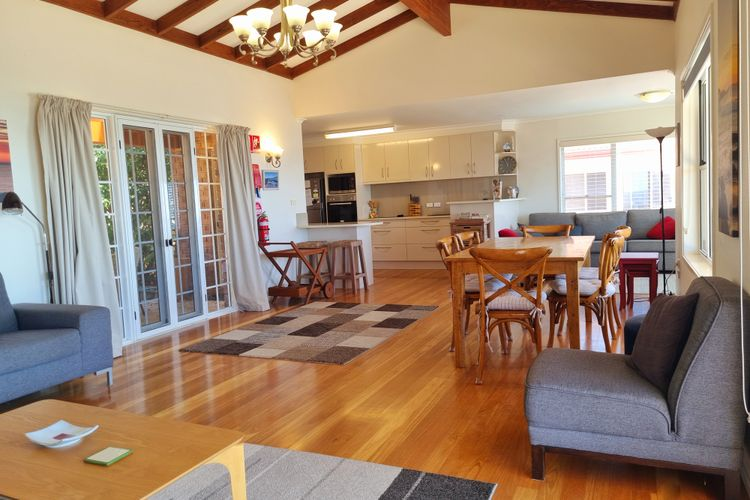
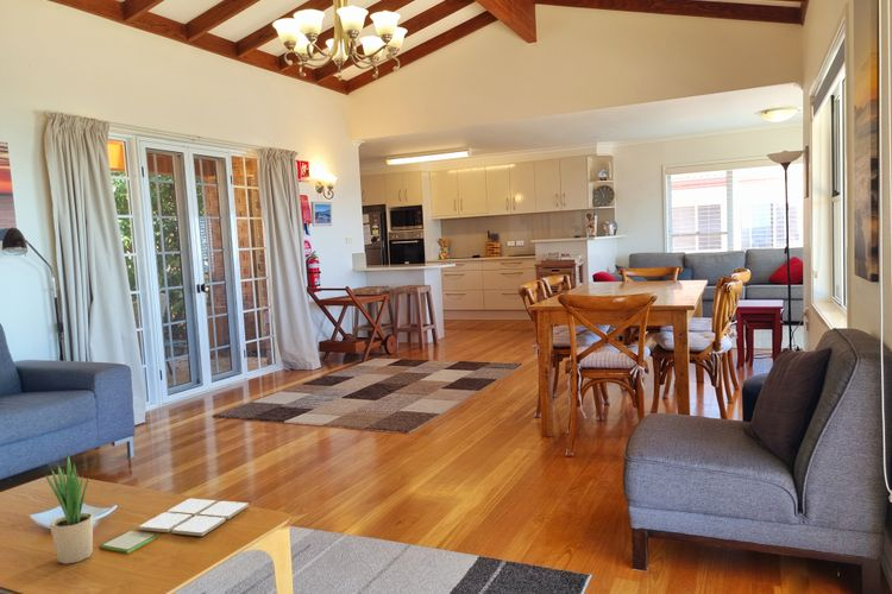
+ drink coaster [138,498,250,537]
+ potted plant [44,451,94,565]
